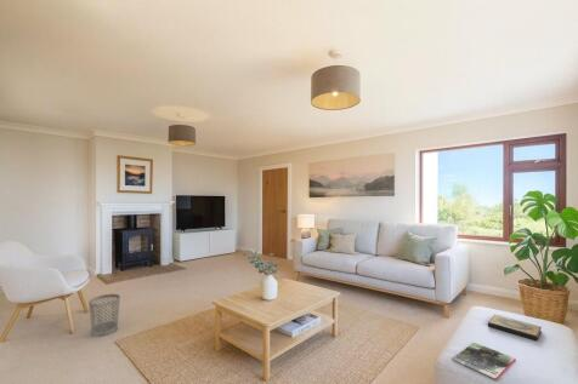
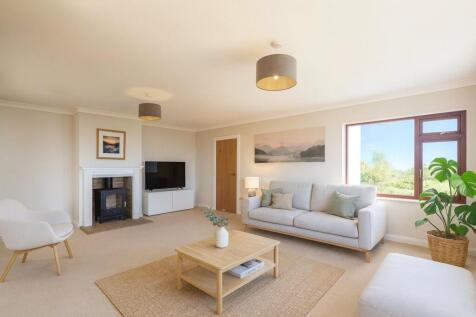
- wastebasket [87,293,121,338]
- magazine [452,342,517,380]
- hardback book [487,314,543,342]
